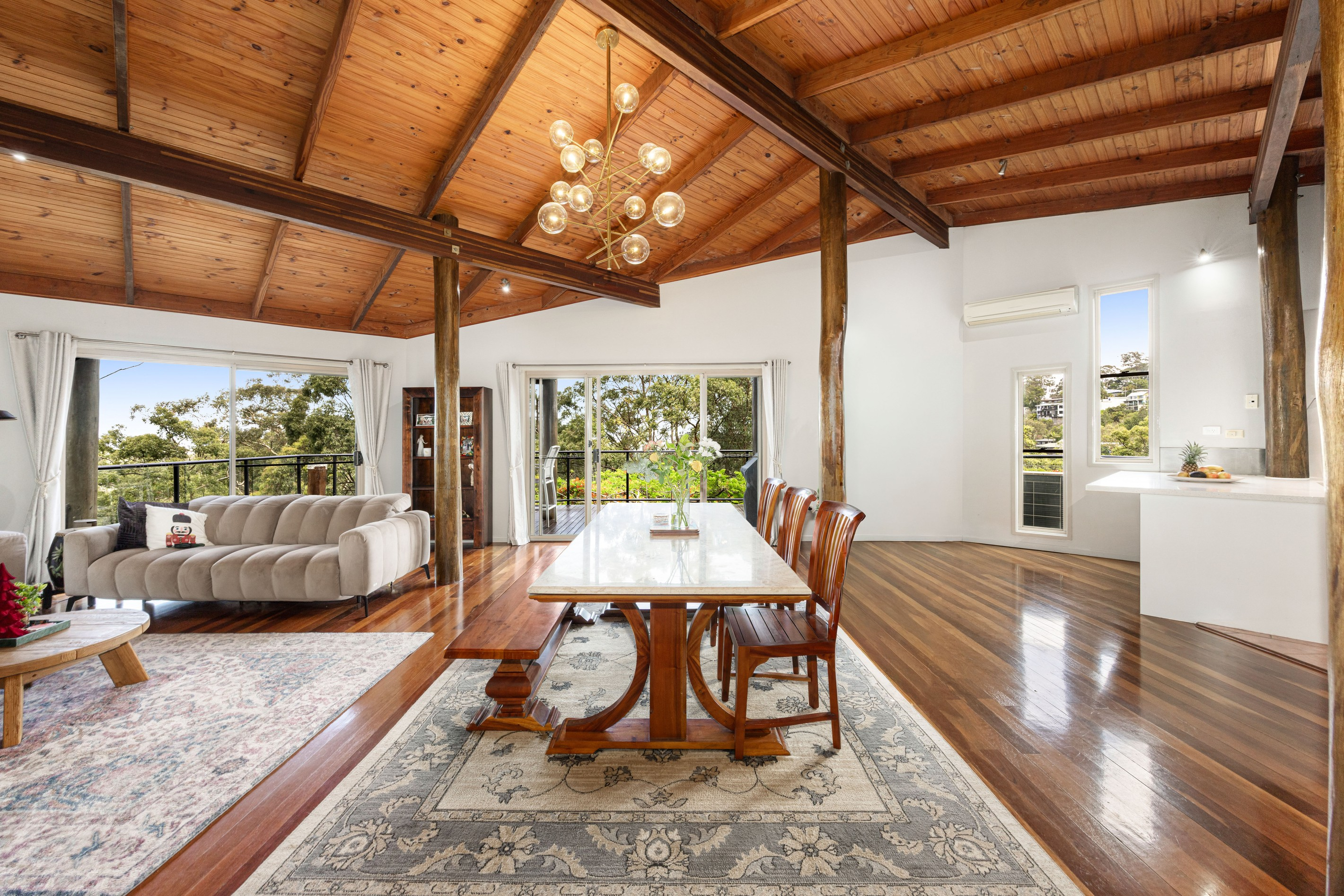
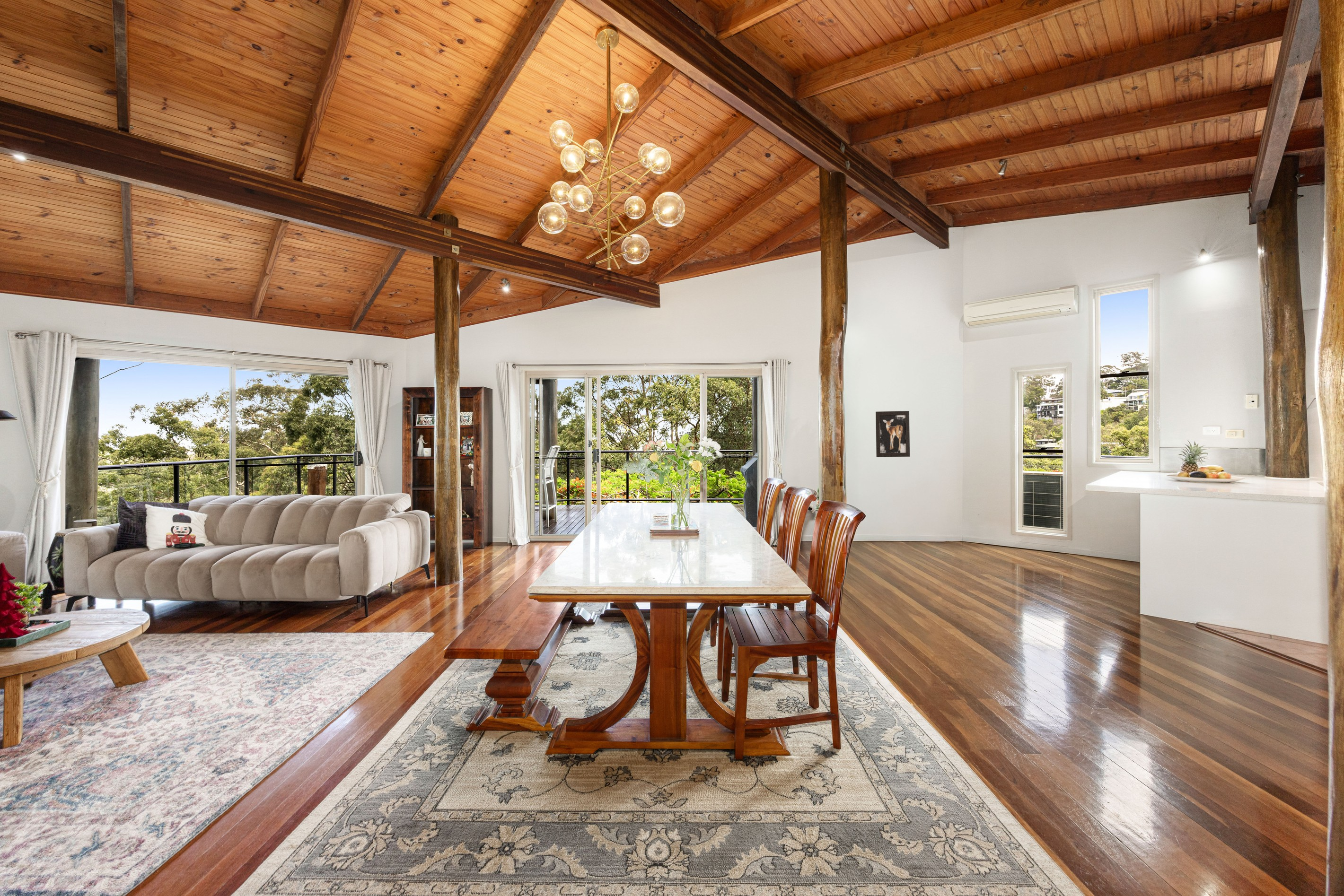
+ wall art [875,410,910,458]
